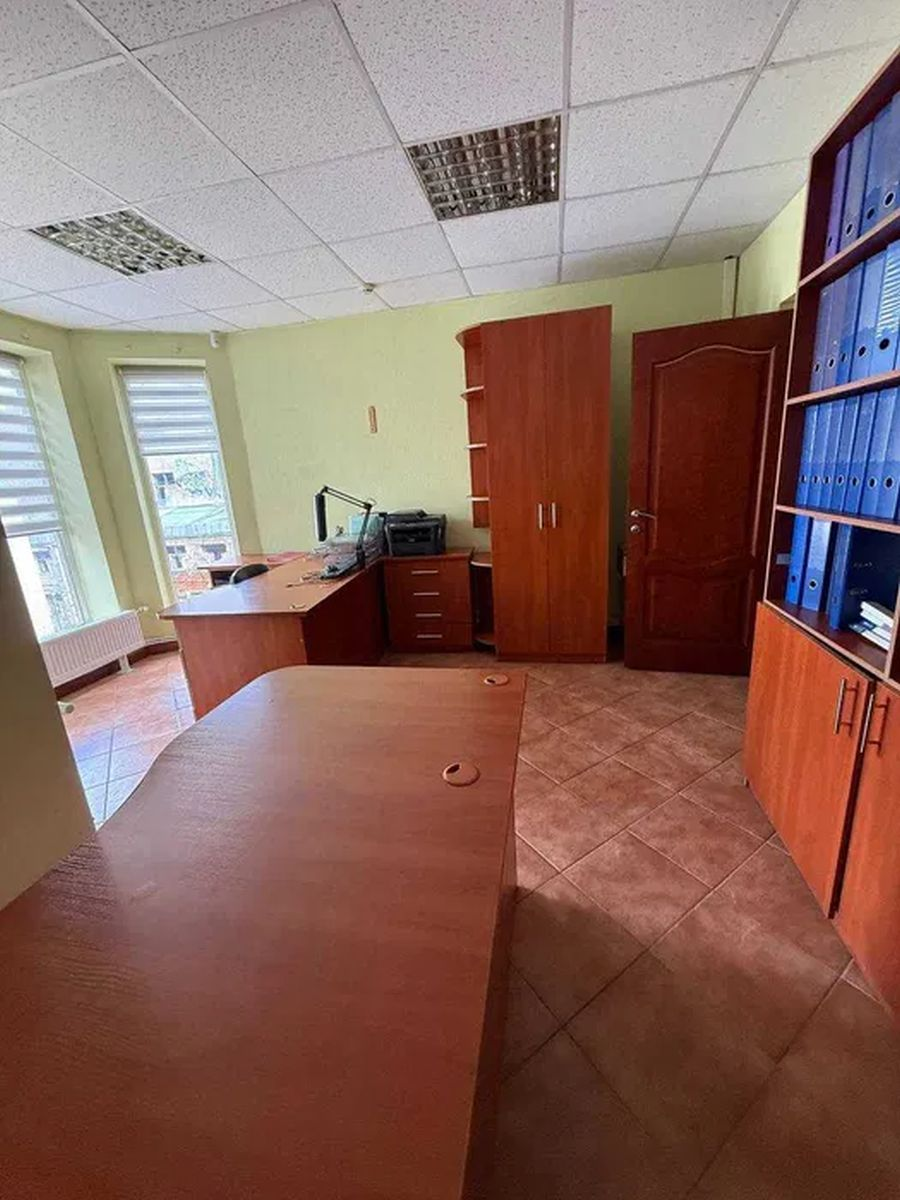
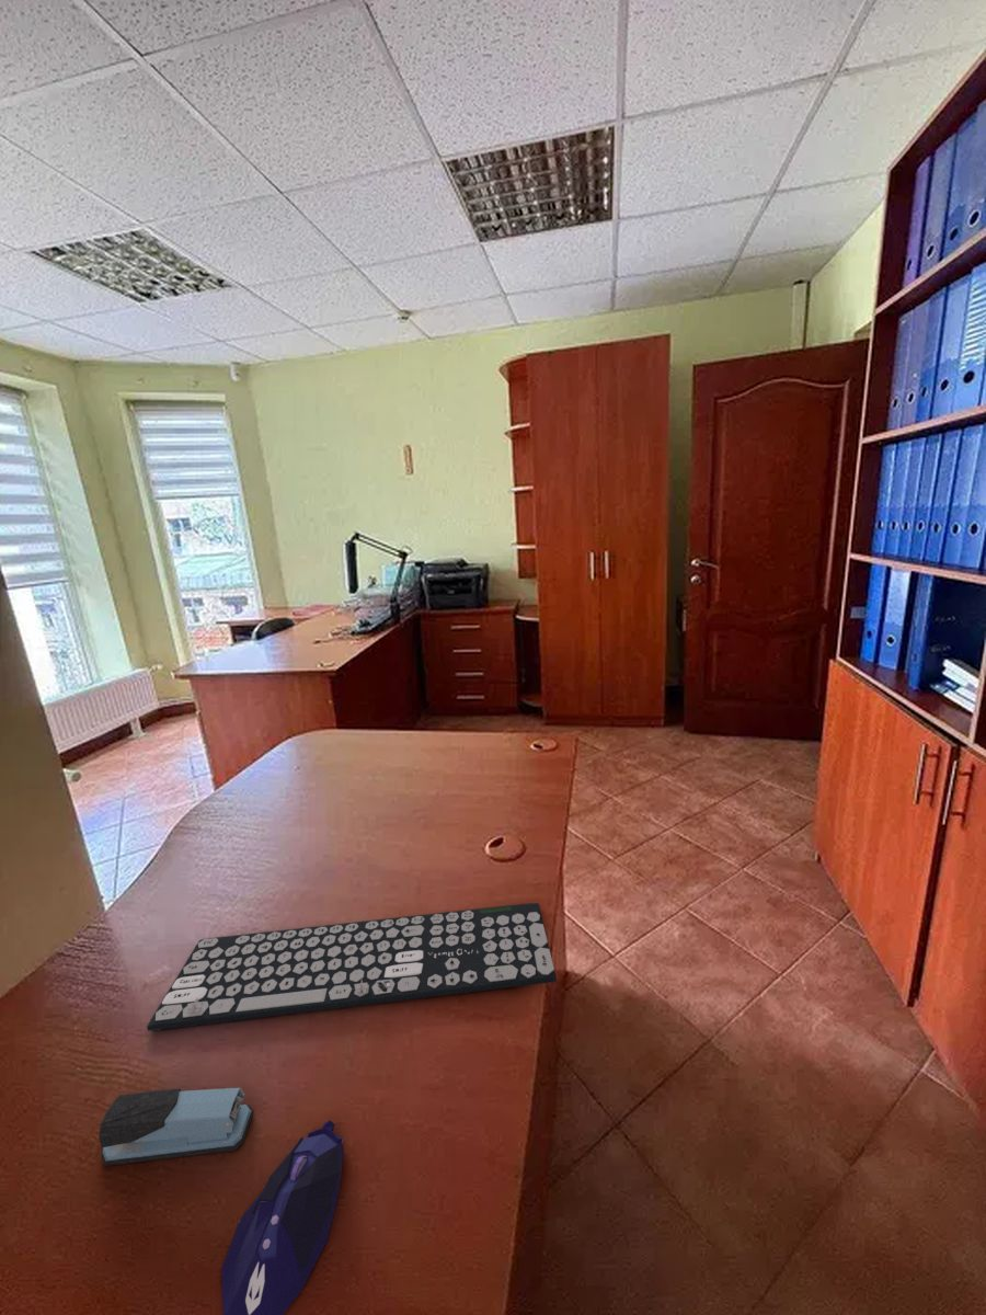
+ keyboard [146,902,558,1031]
+ computer mouse [220,1120,344,1315]
+ stapler [99,1087,254,1167]
